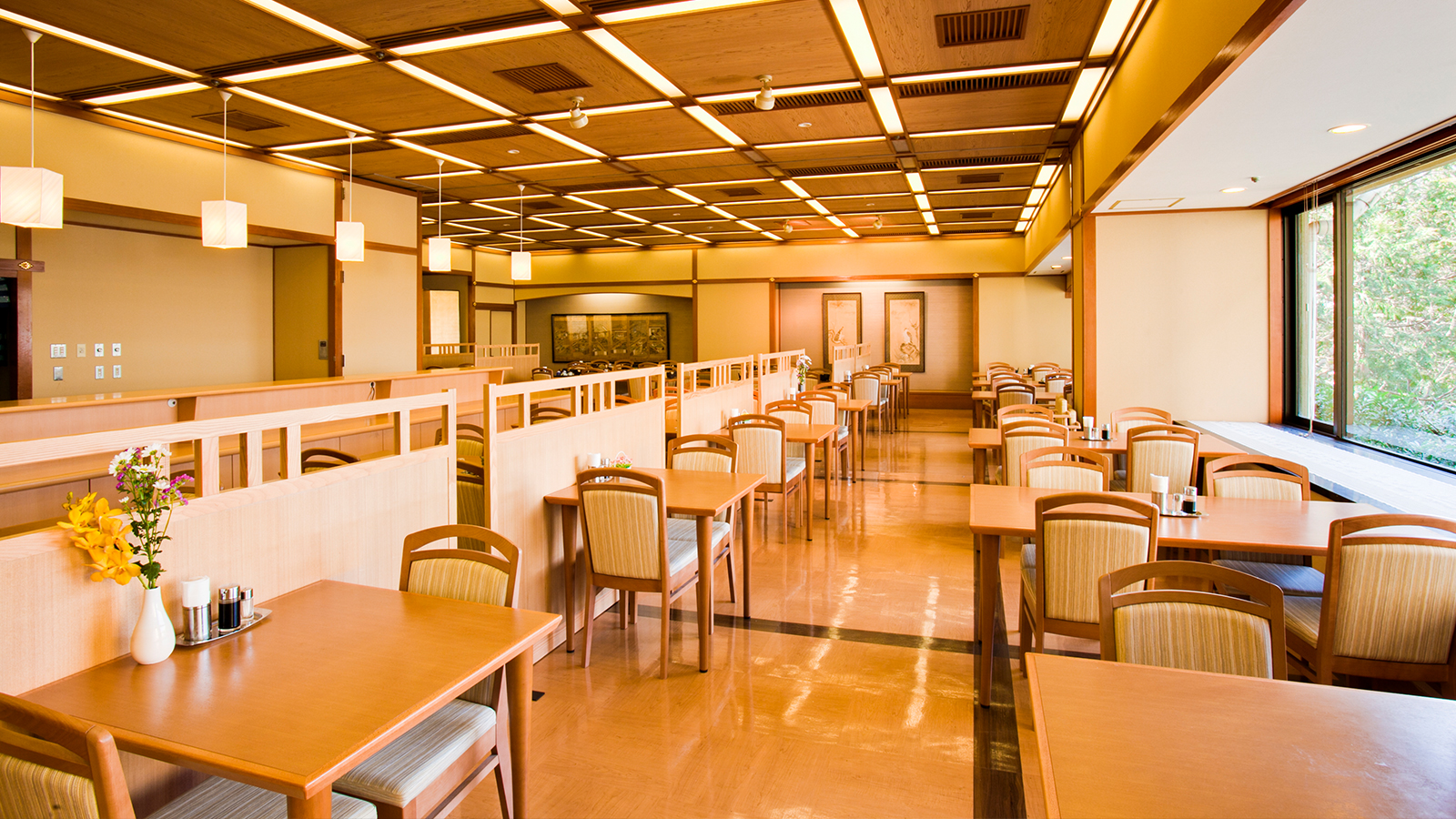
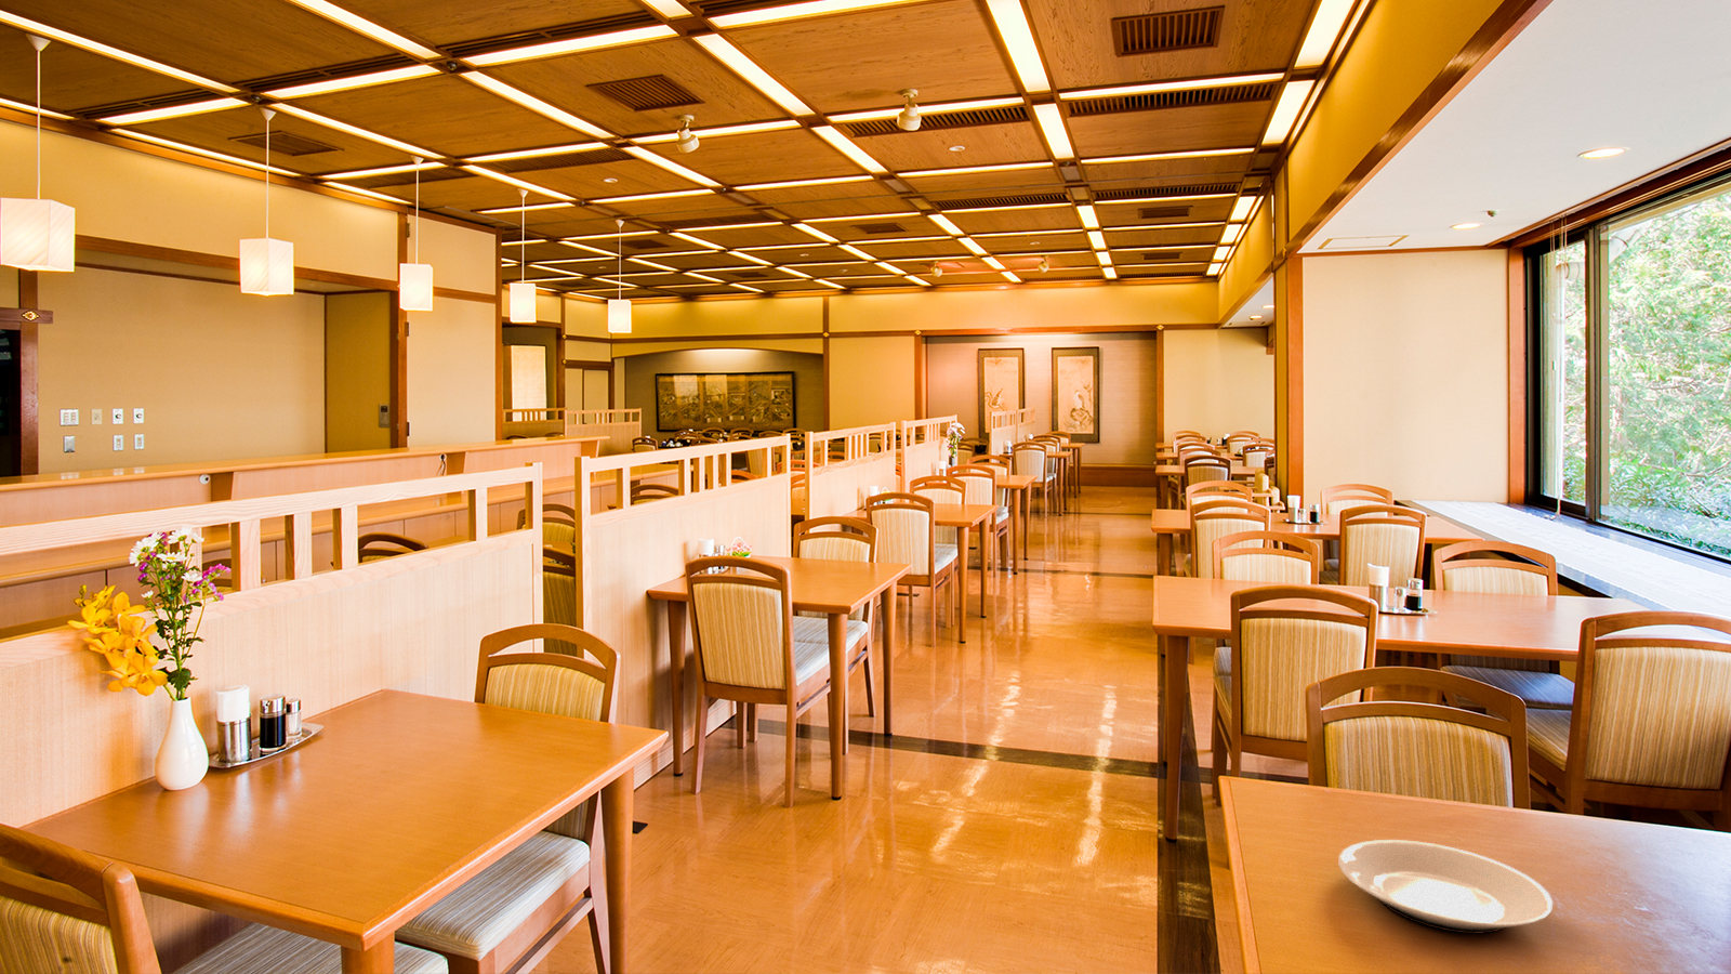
+ plate [1337,838,1554,935]
